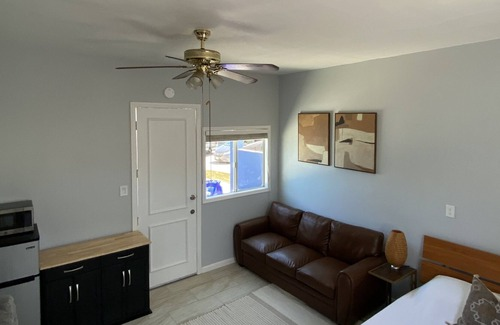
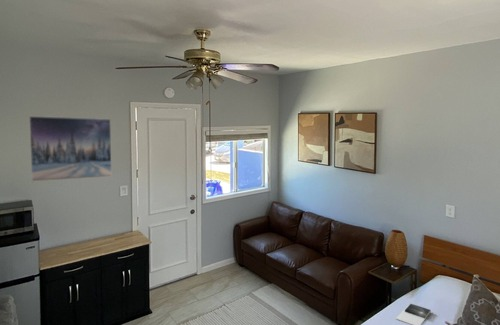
+ book [395,303,432,325]
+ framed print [28,115,113,182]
